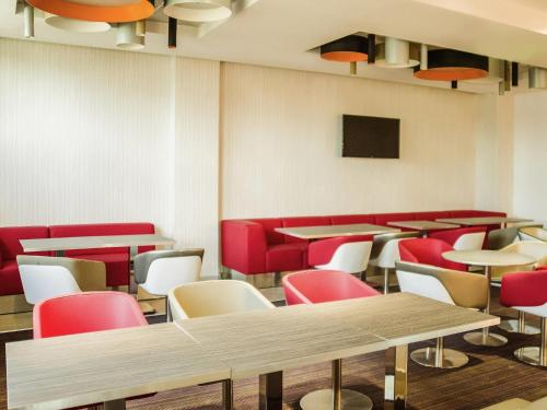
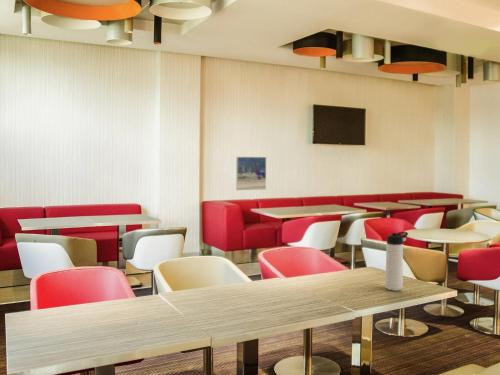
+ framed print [235,156,267,191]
+ thermos bottle [384,231,409,292]
